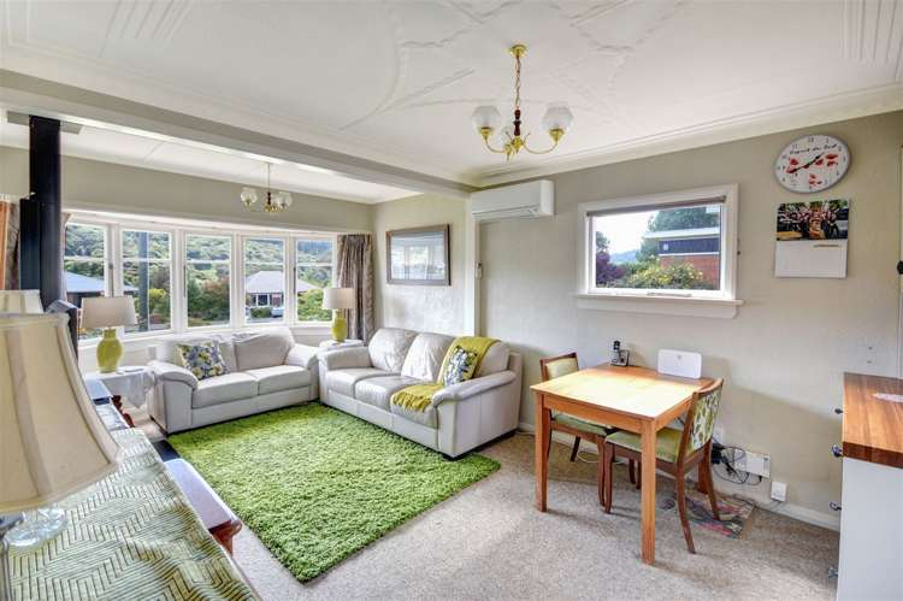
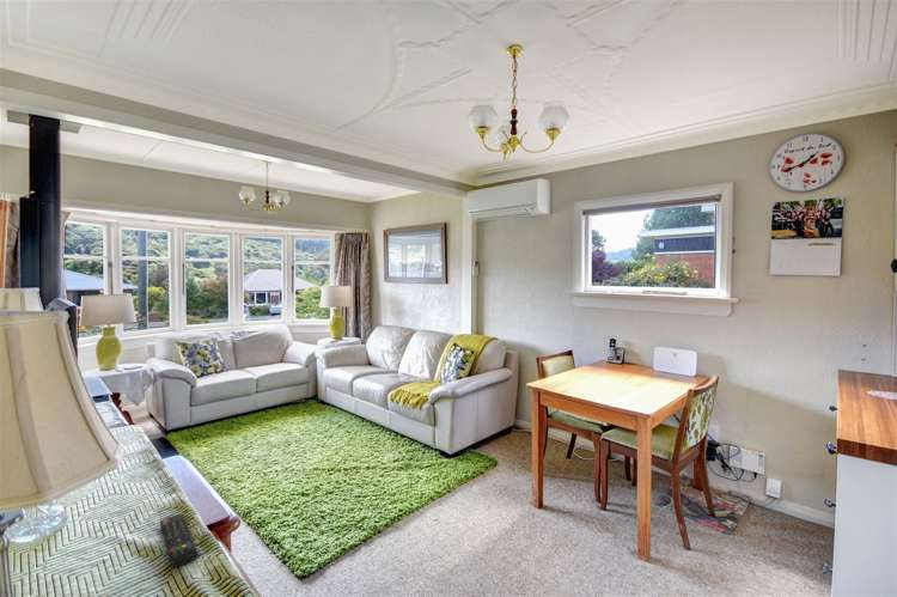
+ remote control [159,512,199,568]
